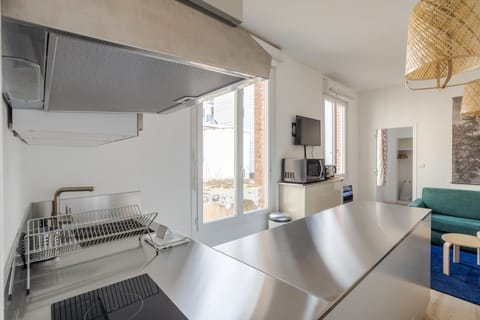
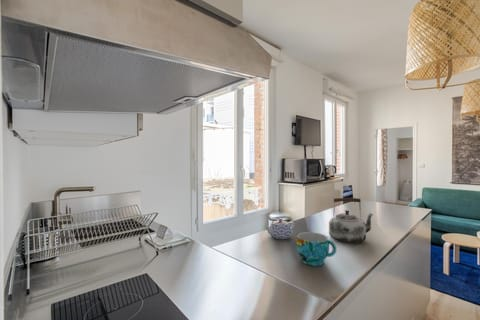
+ teapot [263,217,295,240]
+ kettle [328,196,375,244]
+ cup [296,231,337,267]
